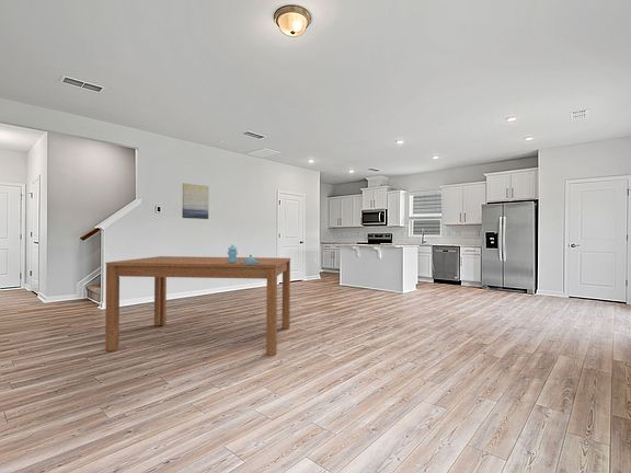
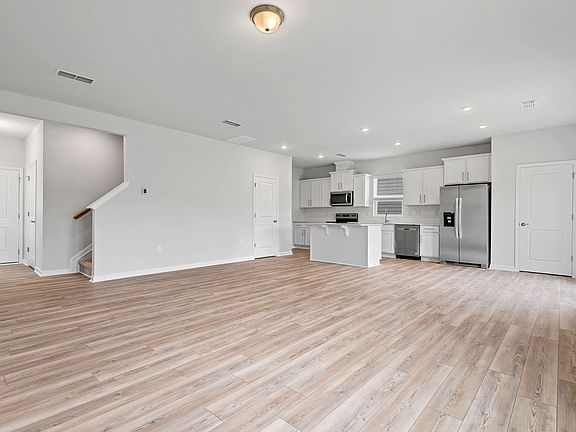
- decorative container [227,244,261,265]
- dining table [104,255,291,357]
- wall art [181,182,209,220]
